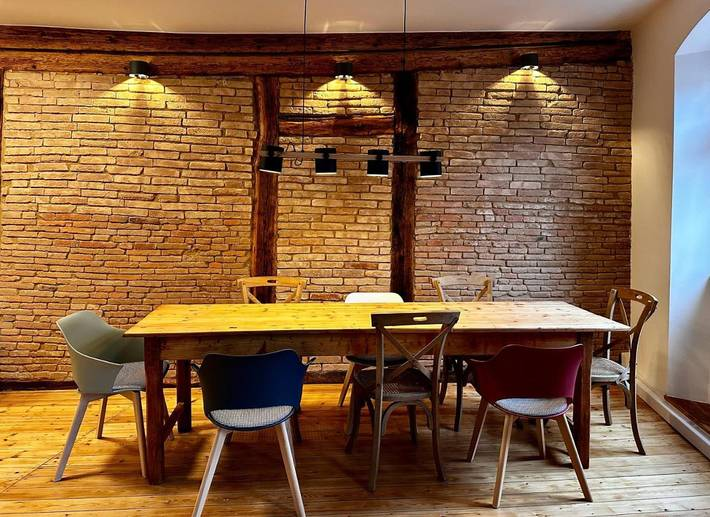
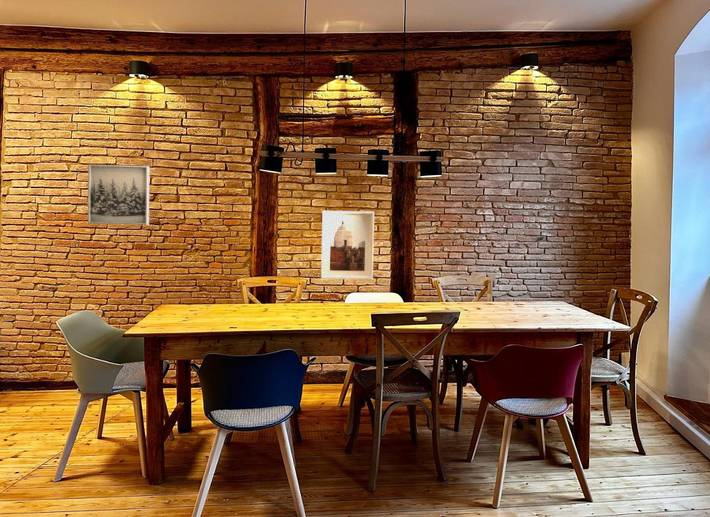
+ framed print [320,210,375,281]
+ wall art [87,164,150,226]
